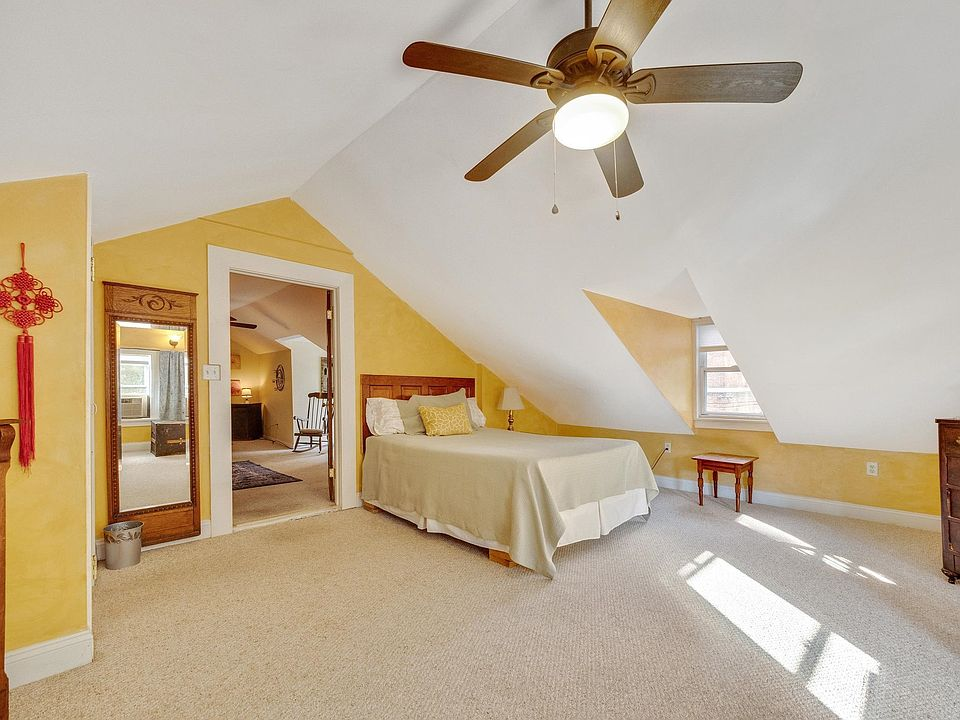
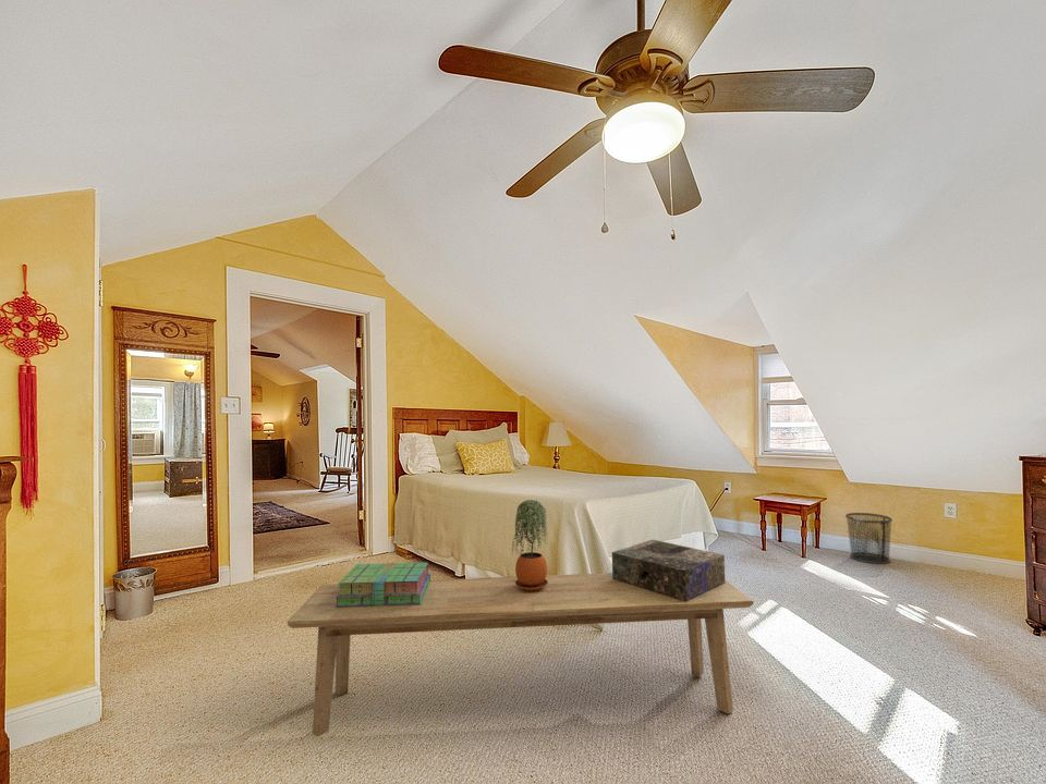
+ potted plant [511,499,548,591]
+ stack of books [335,562,431,607]
+ waste bin [844,512,893,565]
+ decorative box [611,539,726,602]
+ bench [287,572,754,737]
